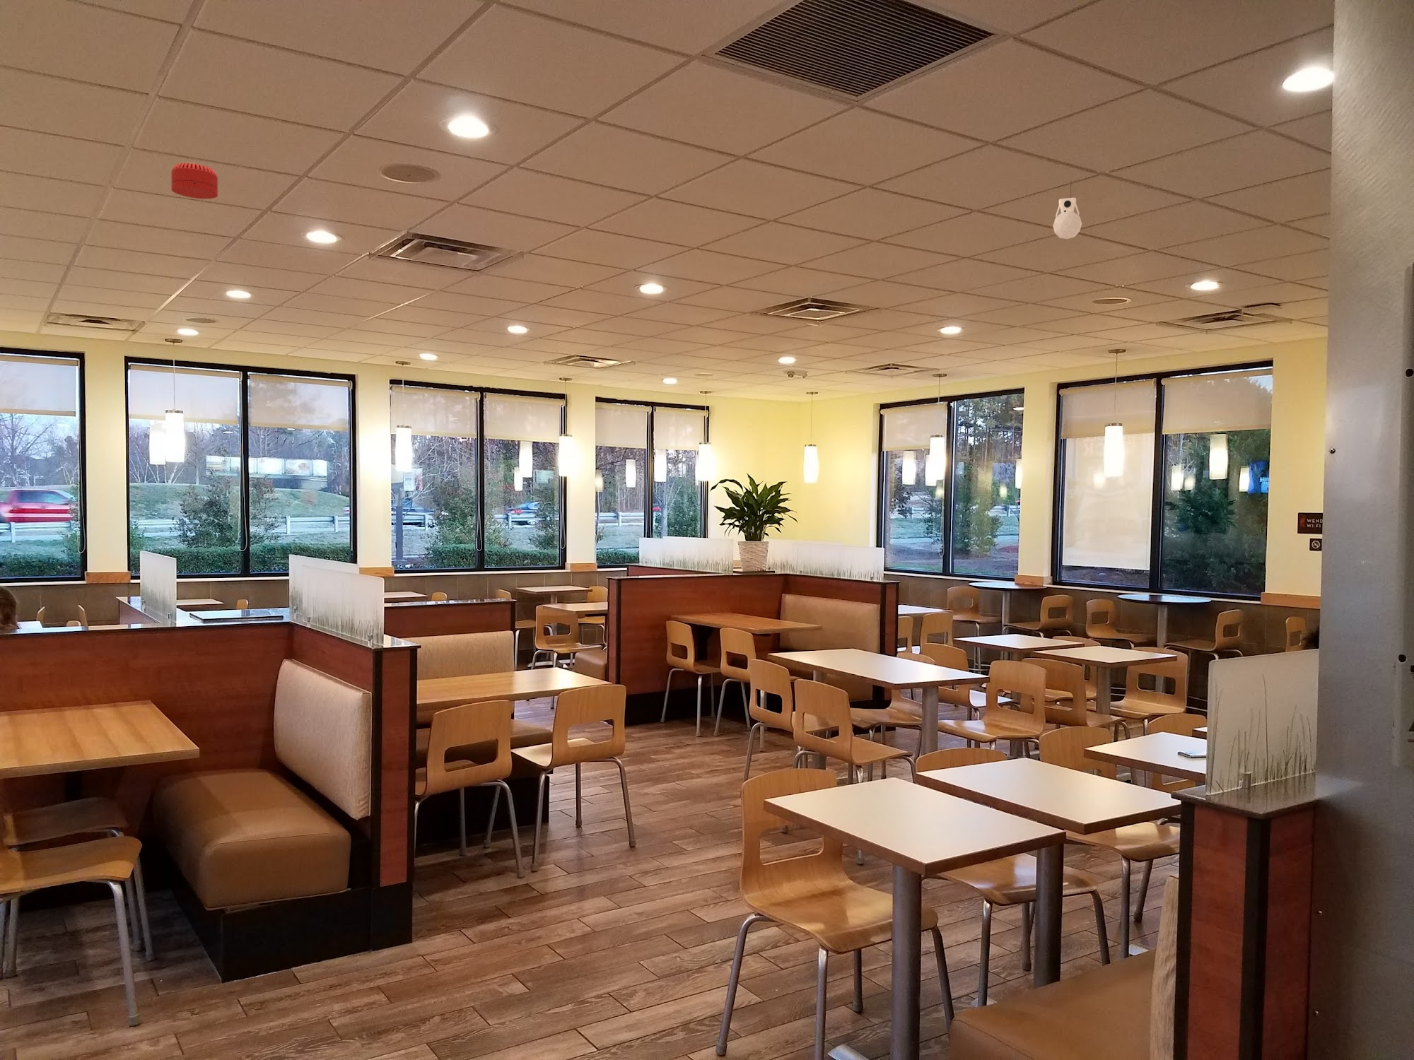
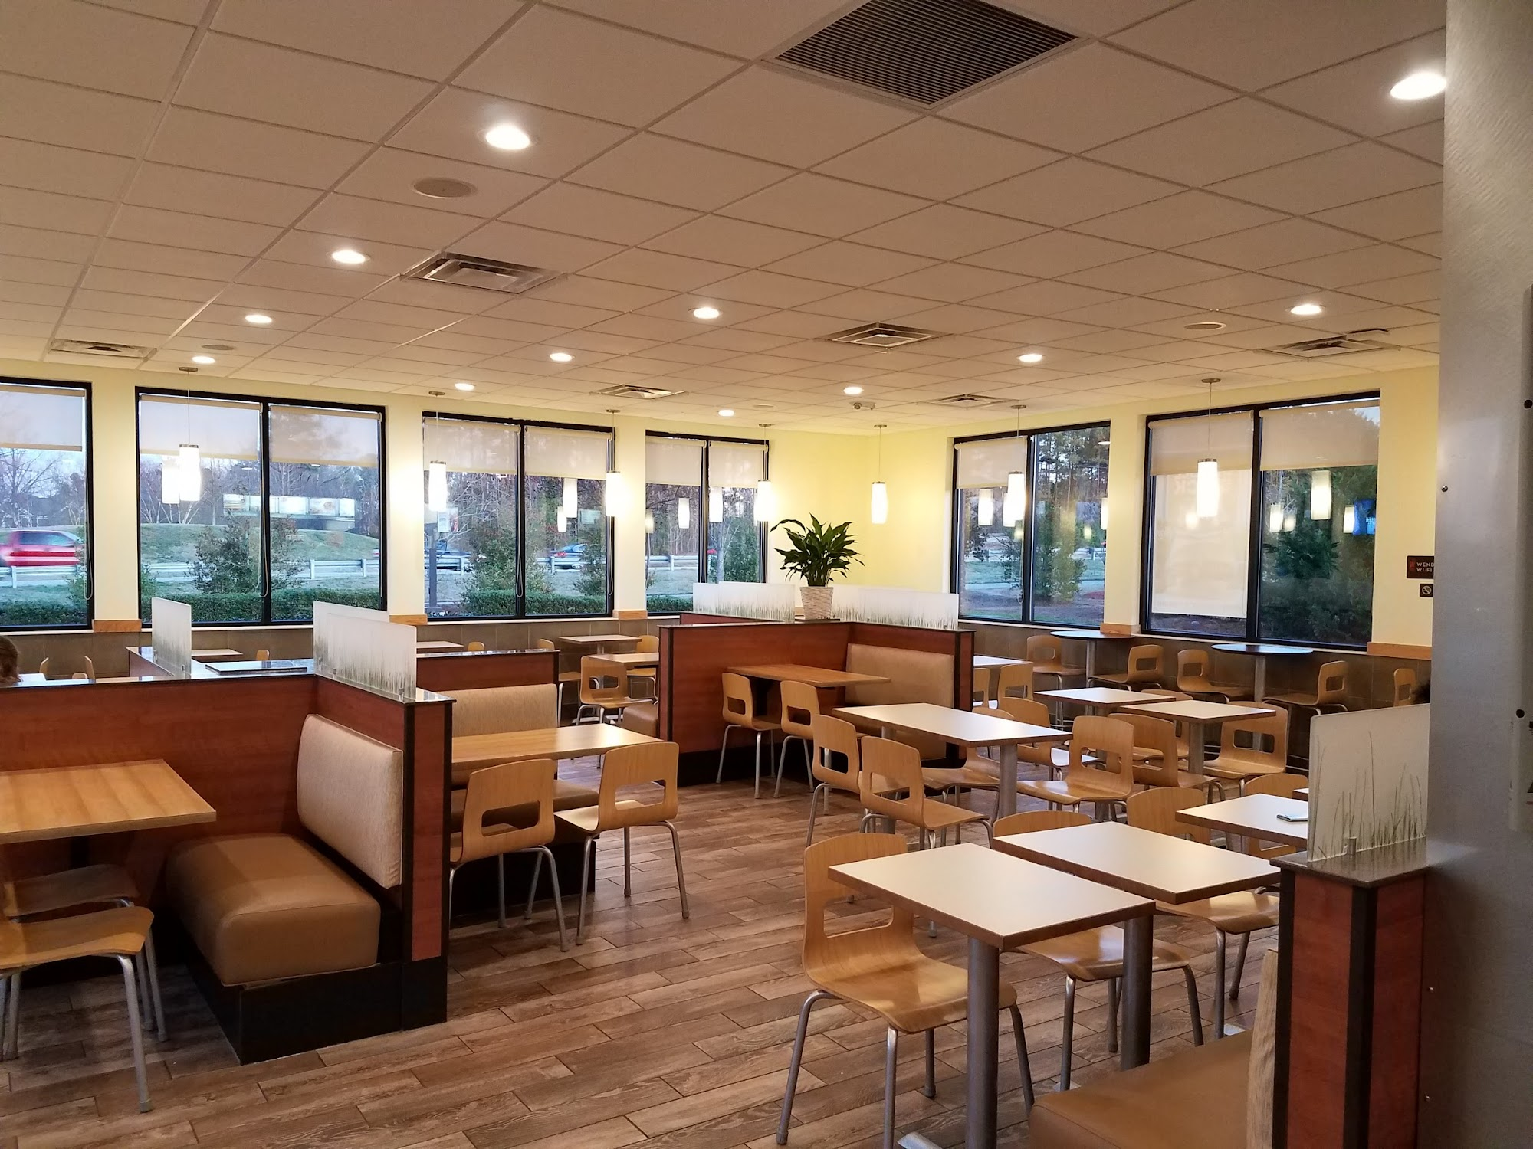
- smoke detector [170,163,218,199]
- security camera [1052,179,1082,239]
